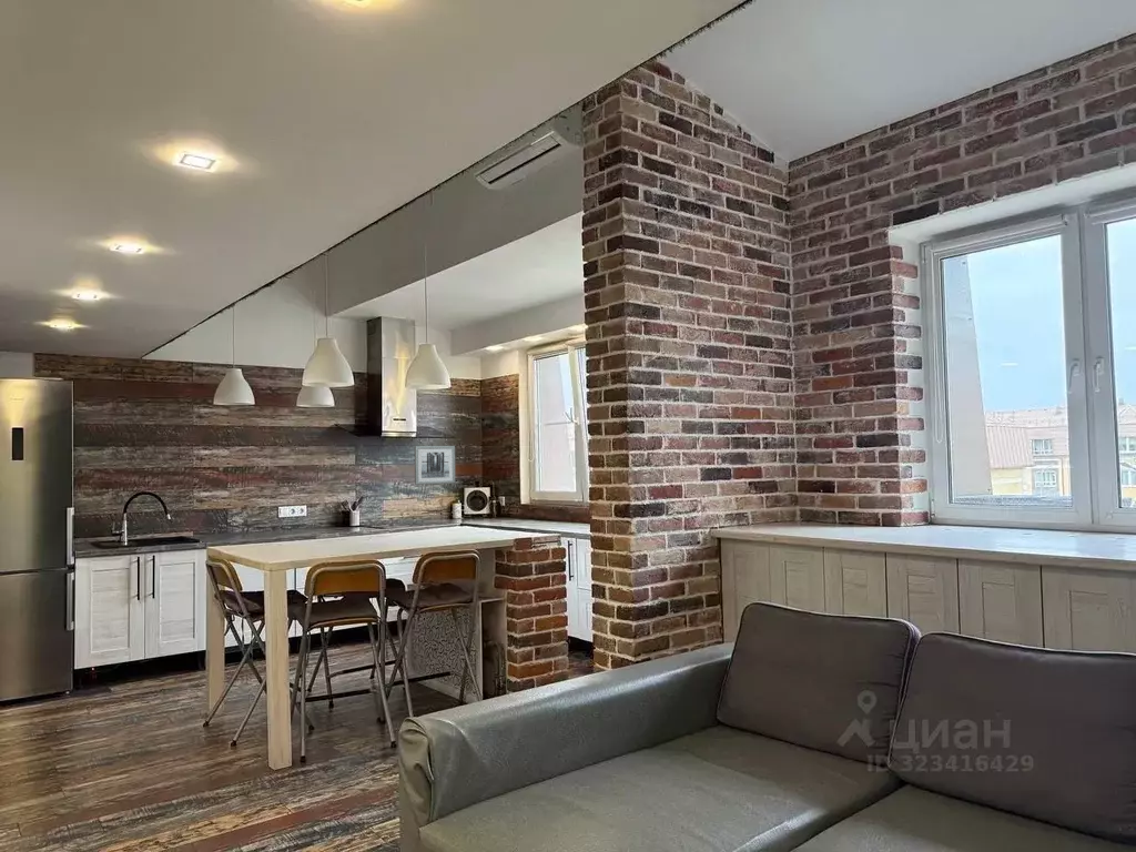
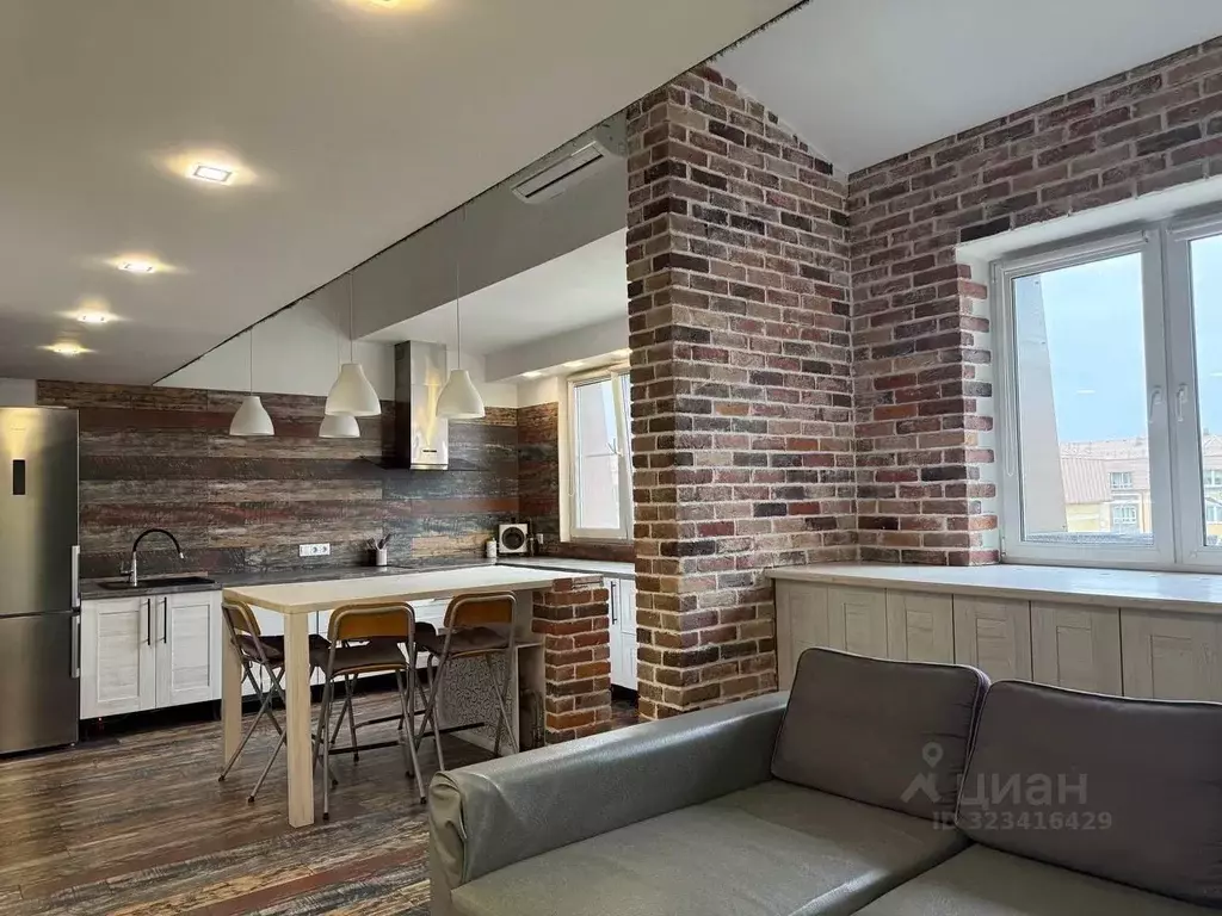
- wall art [414,445,457,486]
